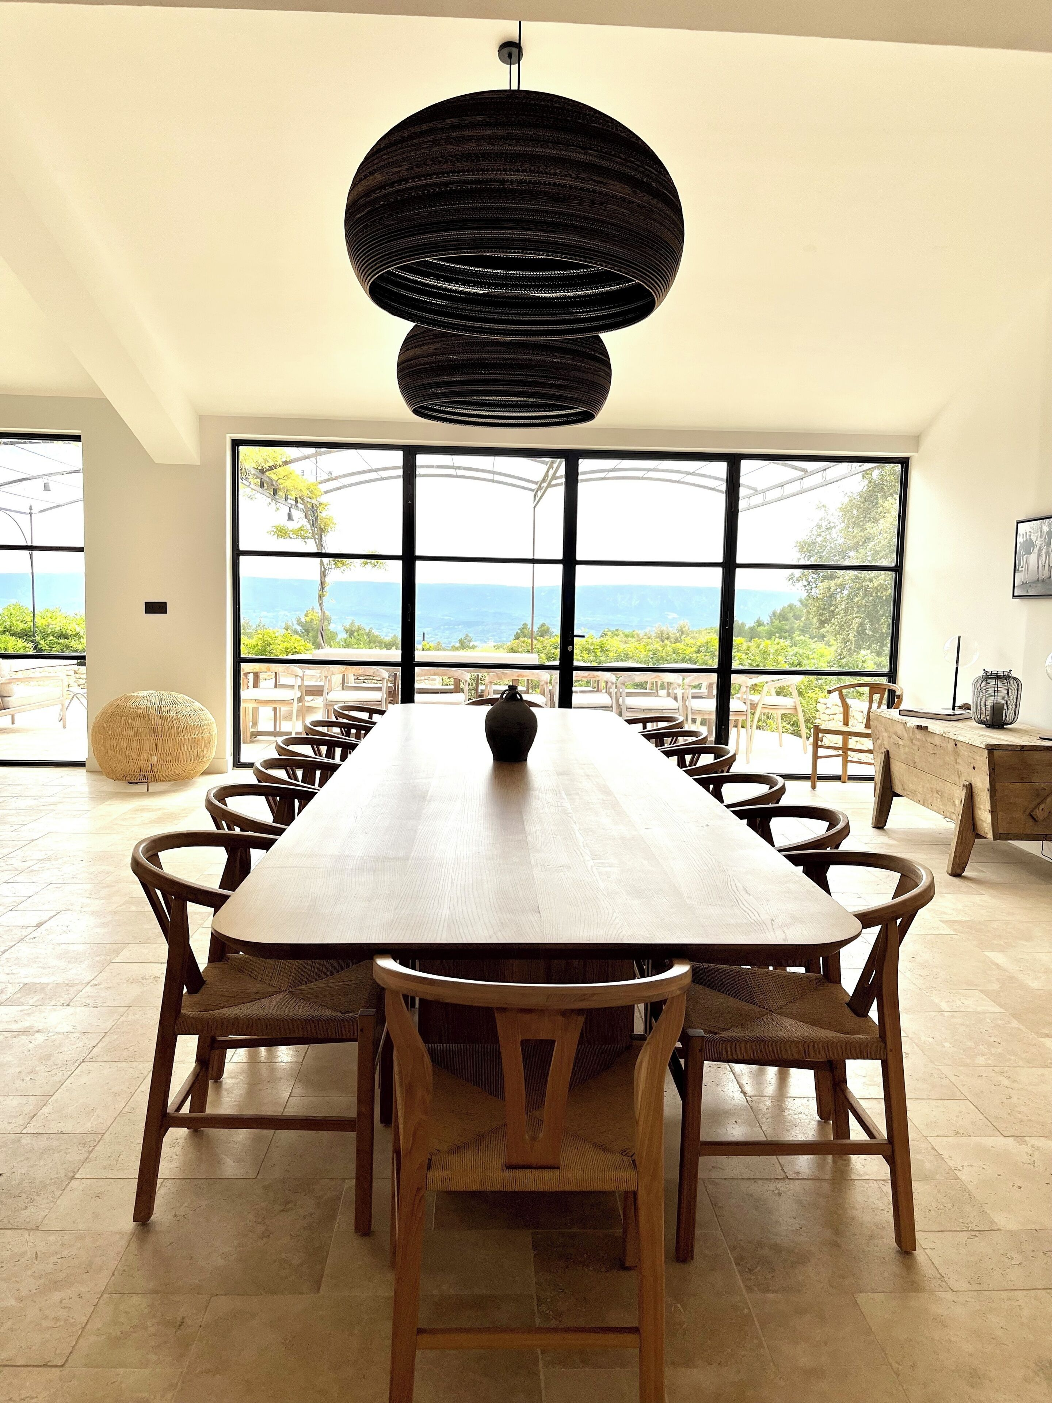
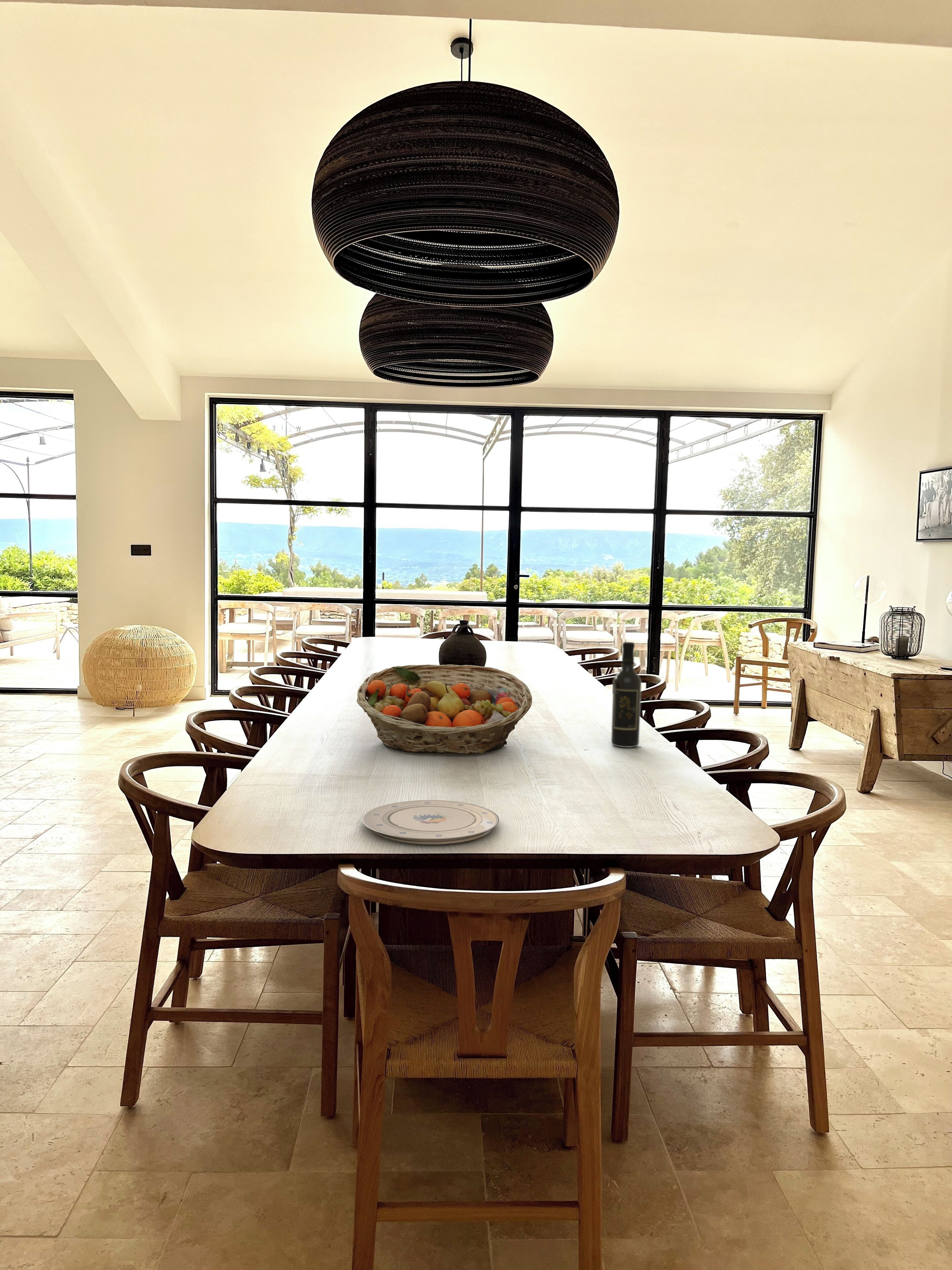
+ fruit basket [356,664,533,755]
+ plate [362,800,499,845]
+ wine bottle [611,642,642,748]
